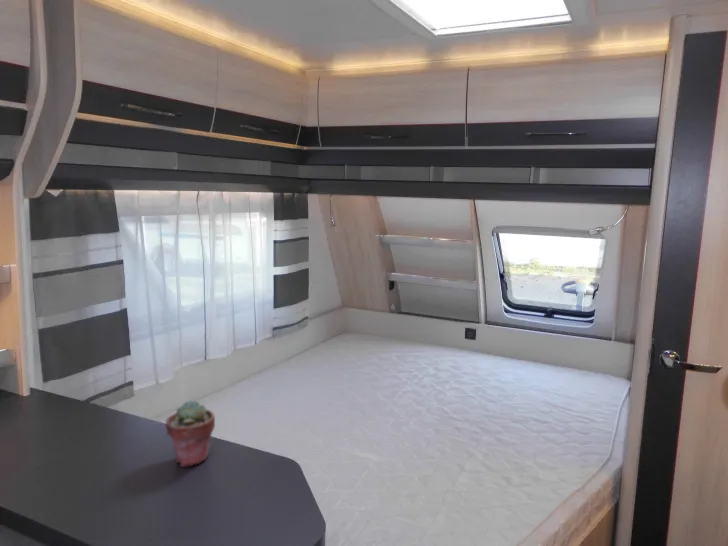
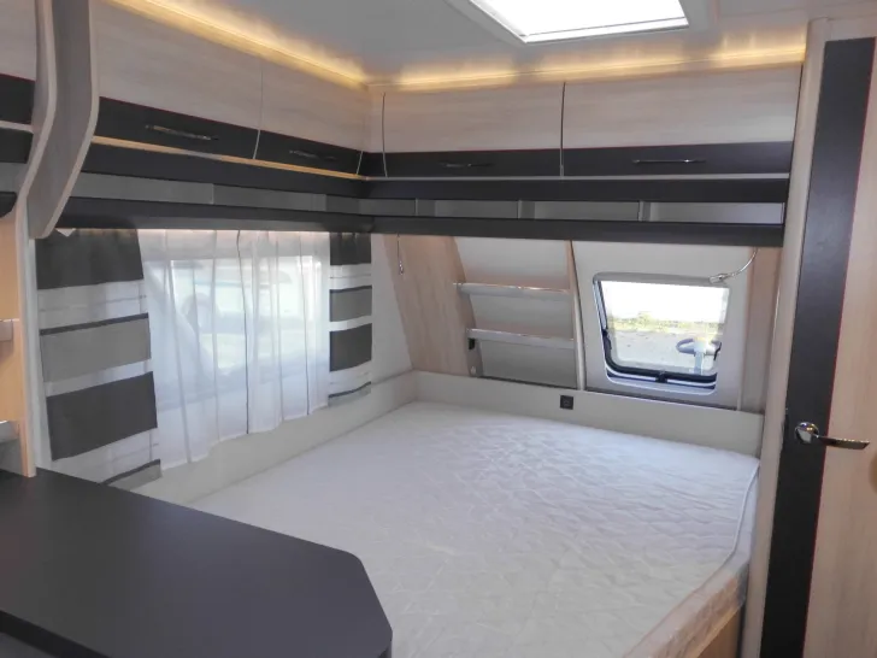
- potted succulent [165,399,216,468]
